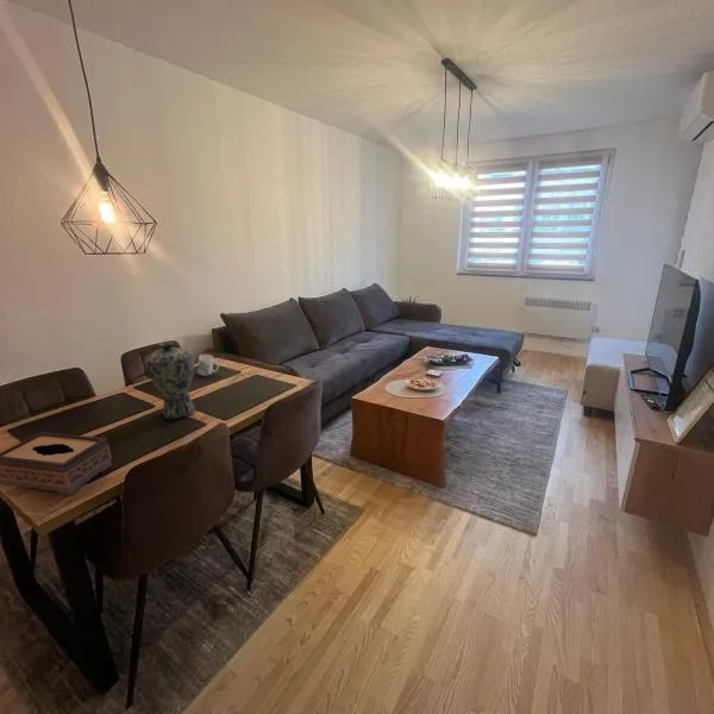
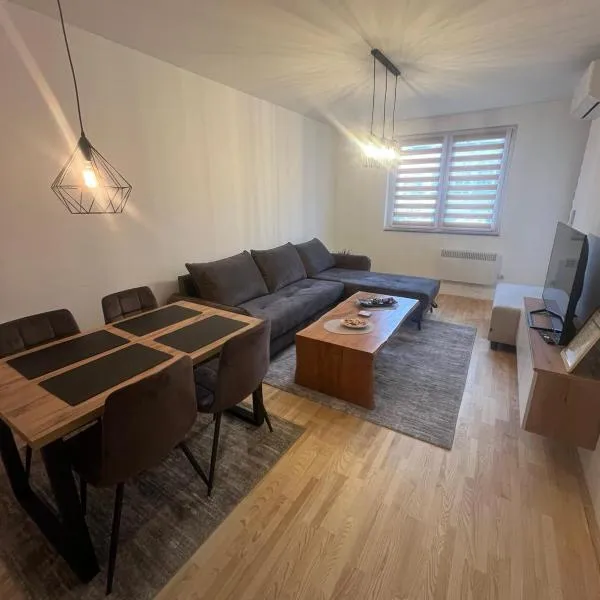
- vase [145,340,195,420]
- tissue box [0,431,113,495]
- mug [196,353,219,377]
